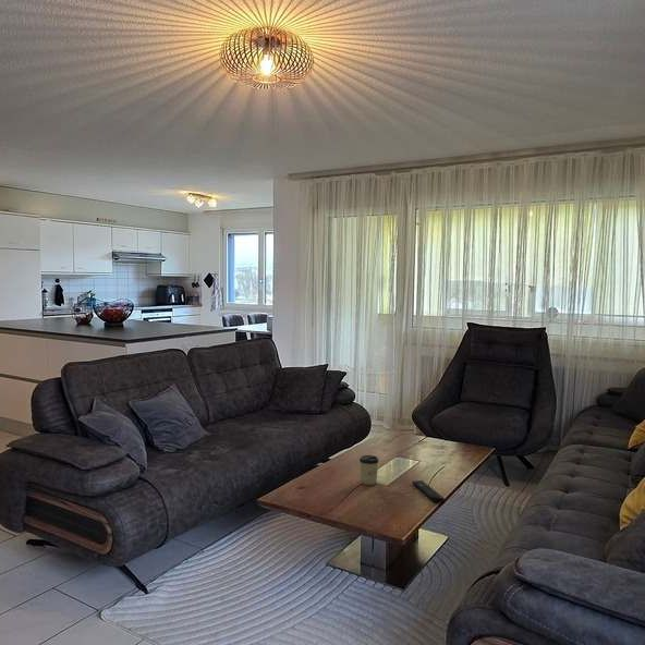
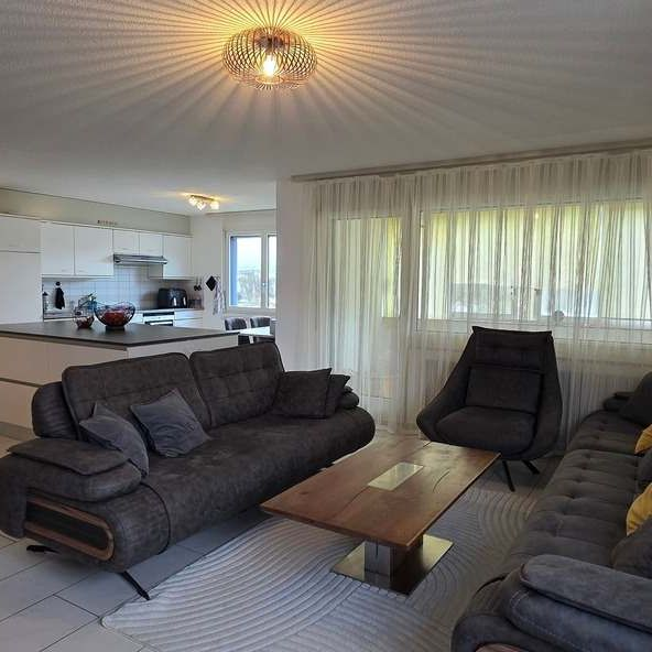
- cup [358,454,380,486]
- remote control [411,479,446,503]
